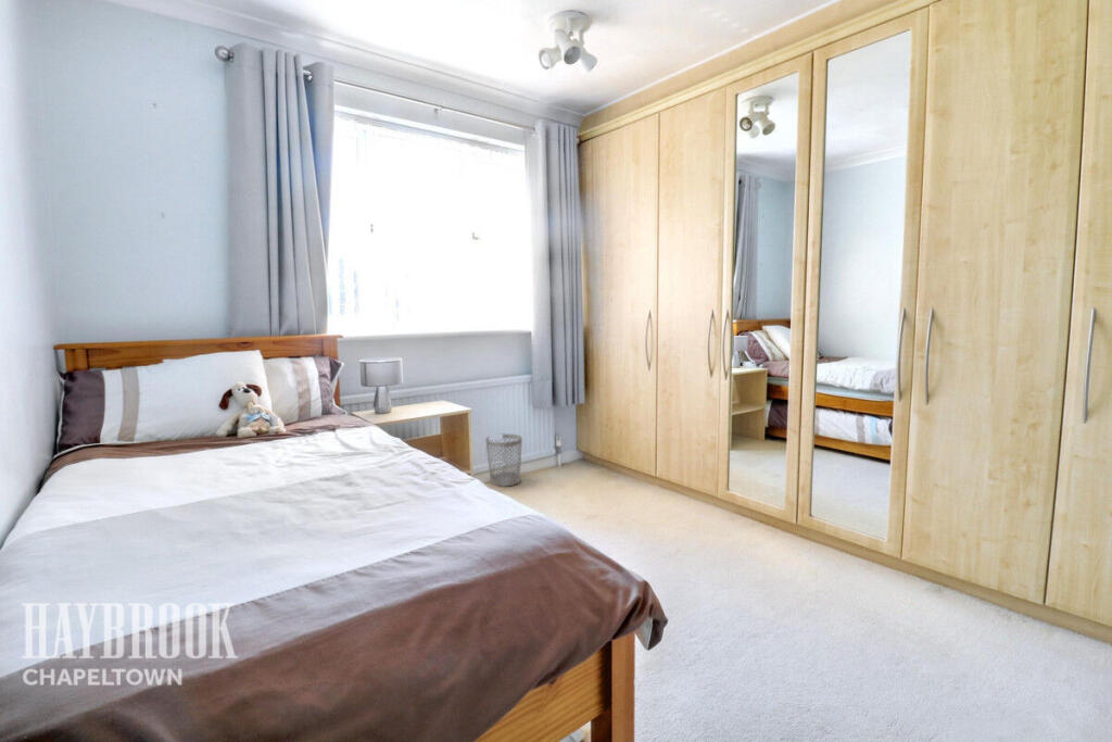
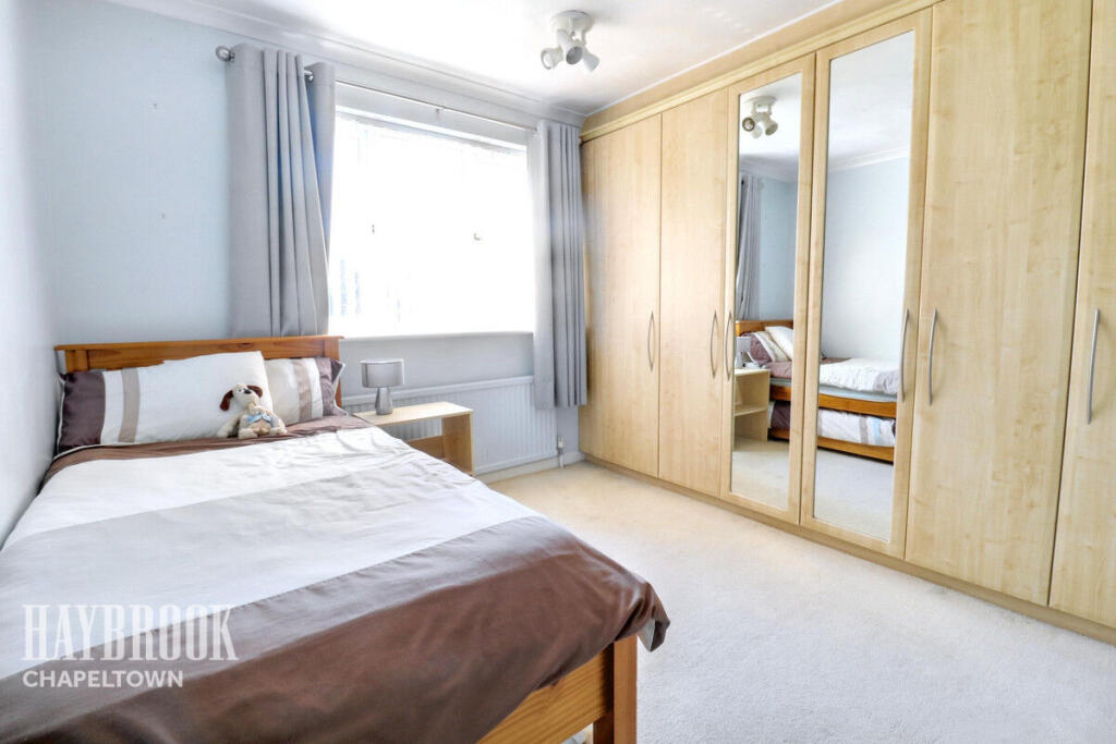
- wastebasket [484,432,523,488]
